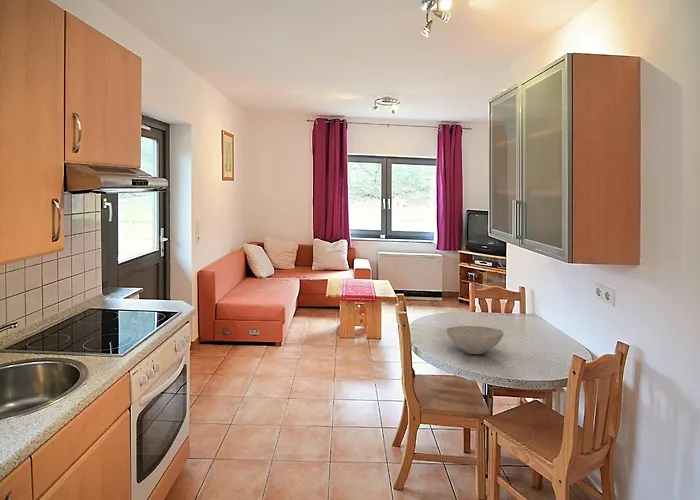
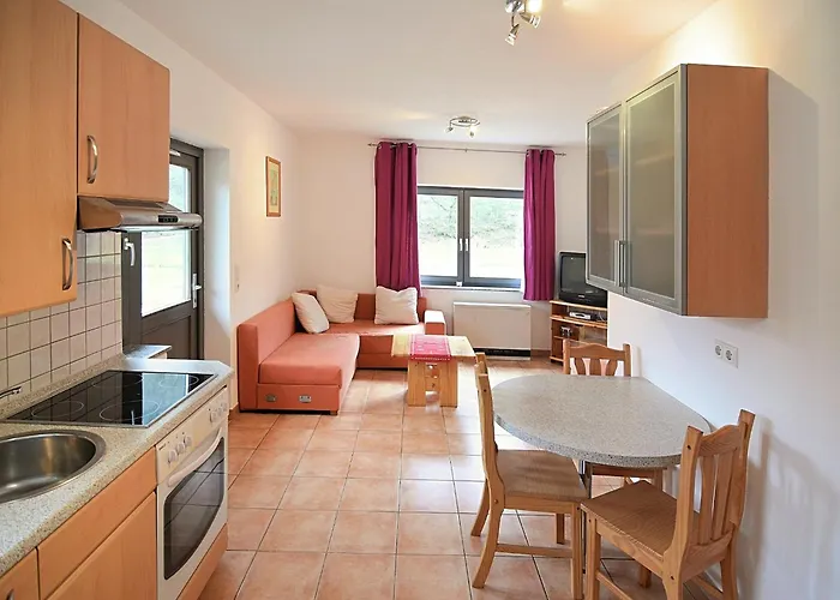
- bowl [445,325,505,355]
